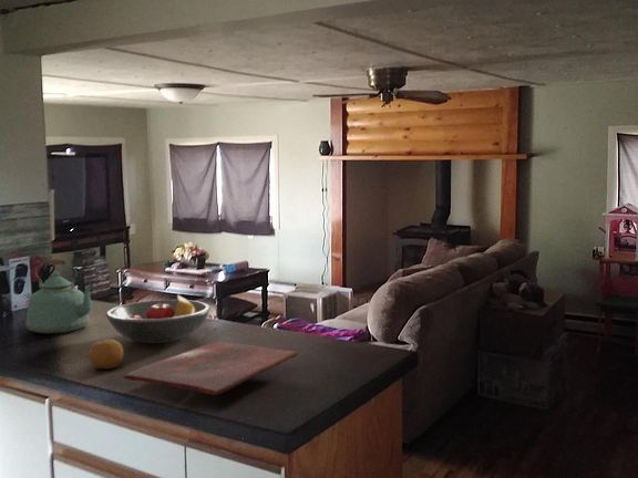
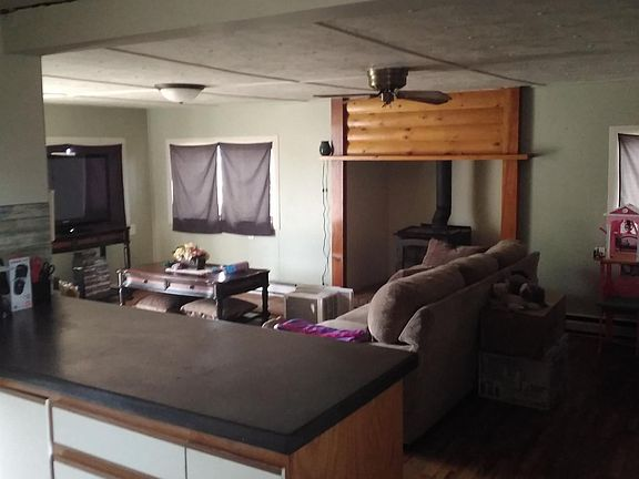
- fruit bowl [104,293,212,344]
- fruit [88,337,125,370]
- cutting board [123,340,299,396]
- kettle [24,258,94,334]
